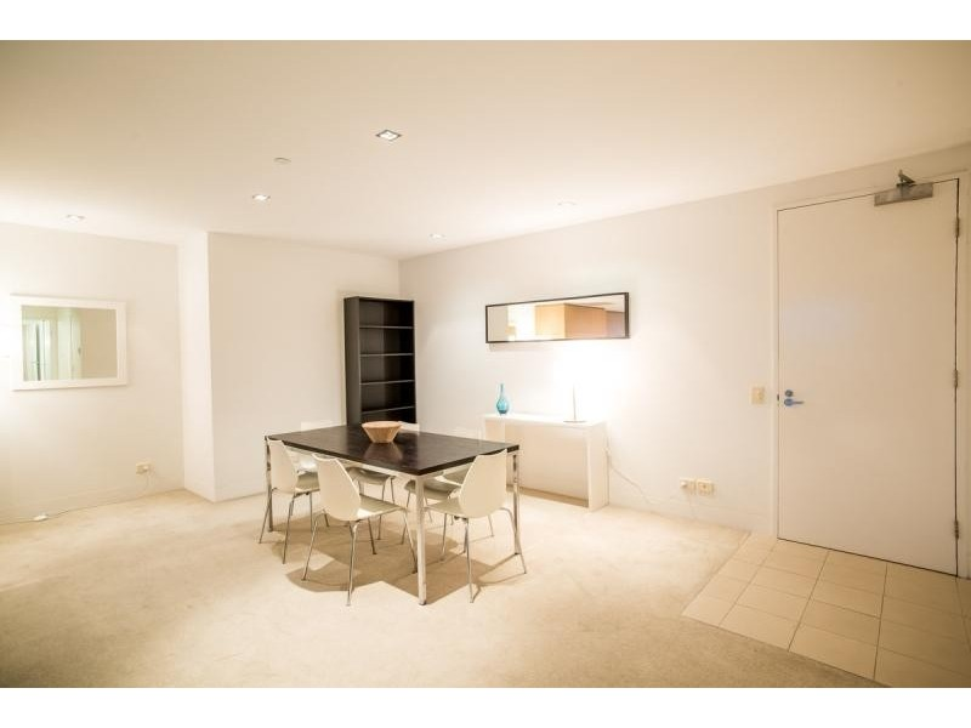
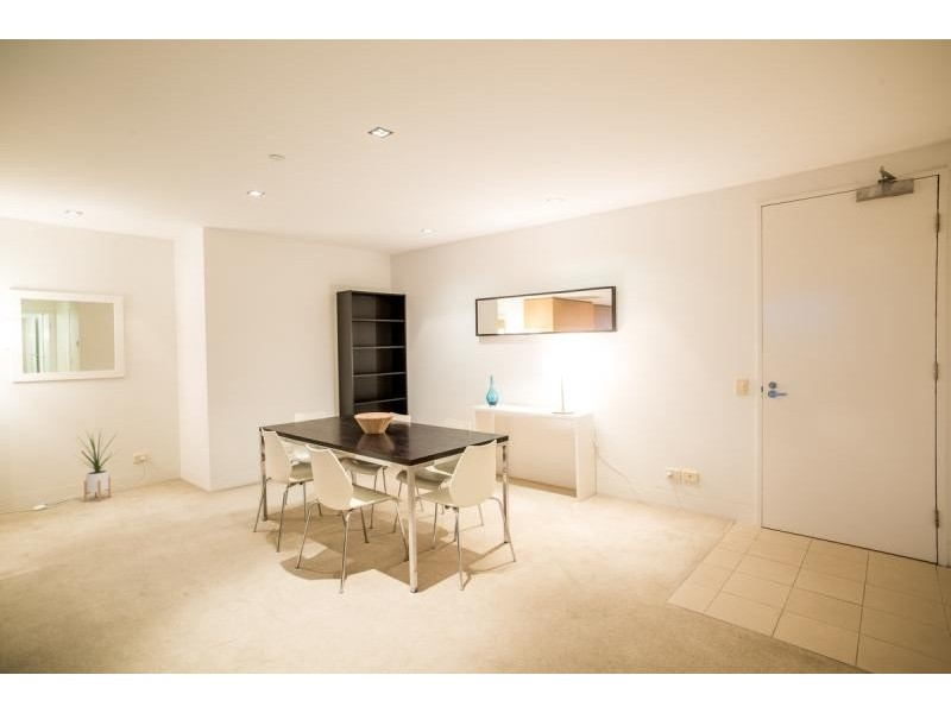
+ house plant [74,427,121,503]
